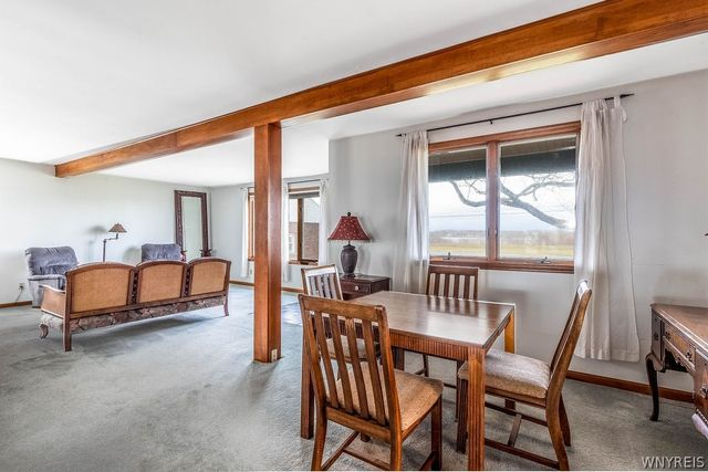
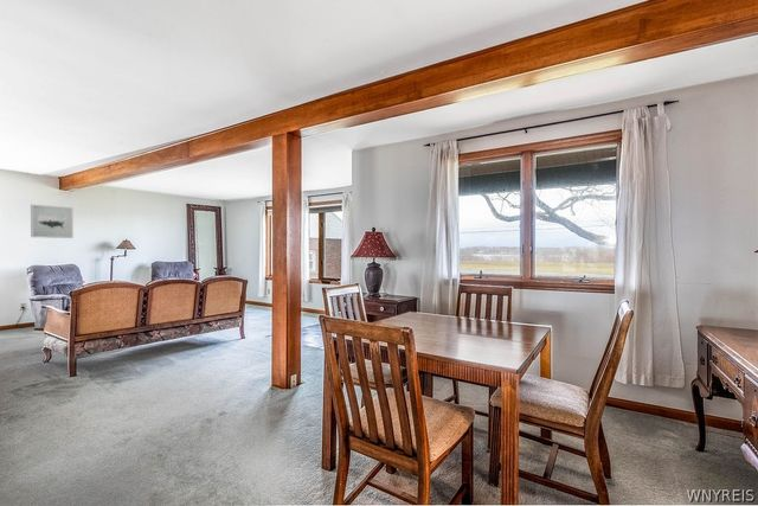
+ wall art [30,204,75,239]
